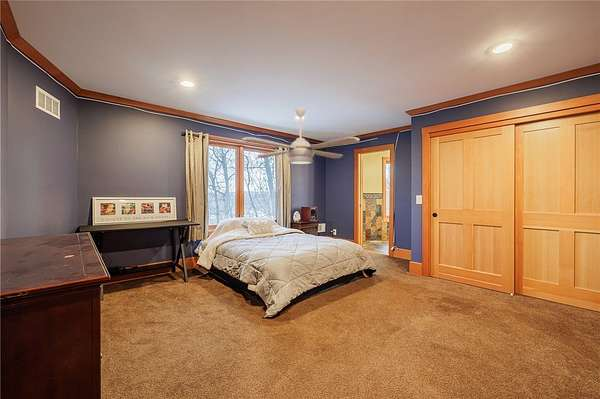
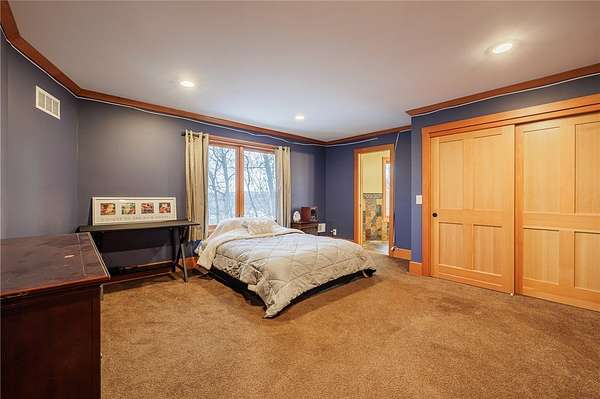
- ceiling fan [241,107,360,165]
